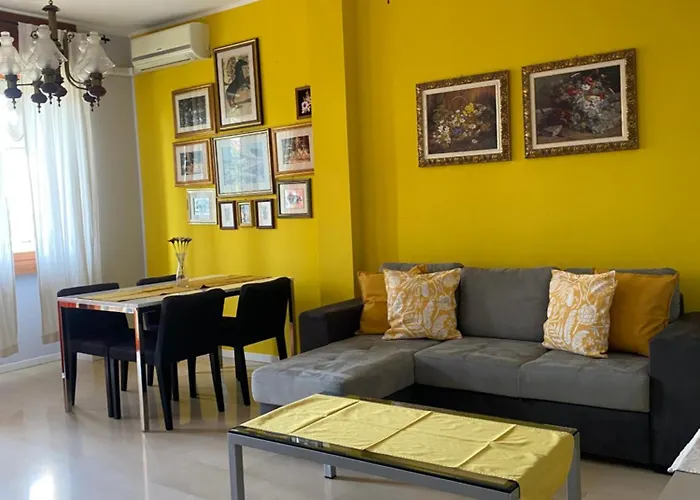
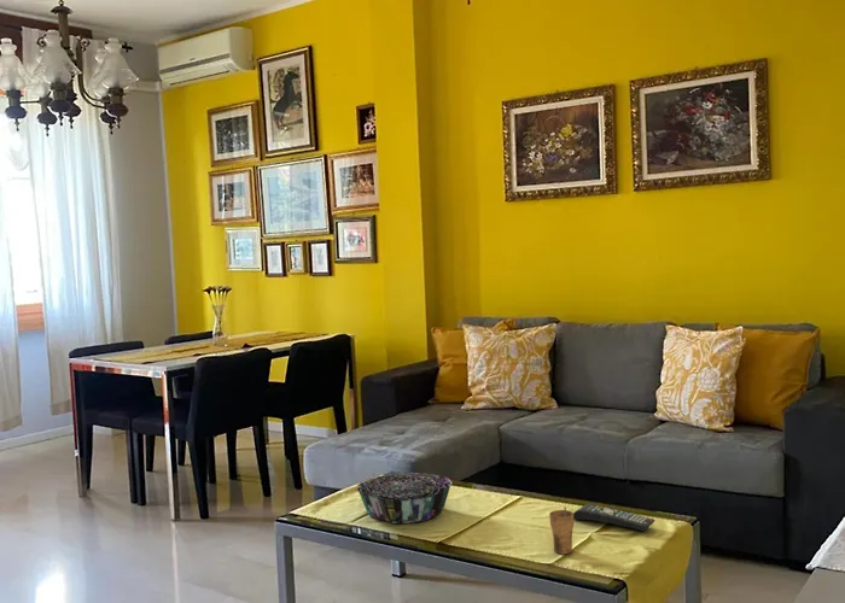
+ decorative bowl [355,472,453,525]
+ remote control [573,503,655,532]
+ cup [548,507,575,555]
